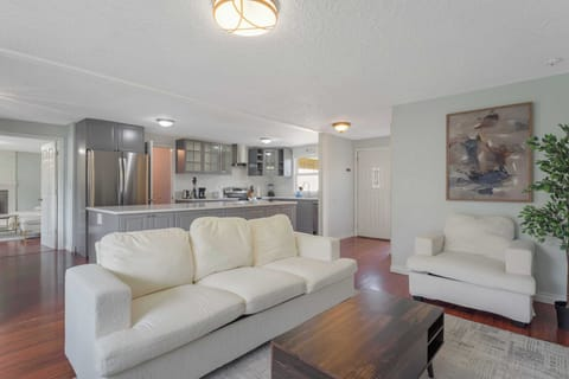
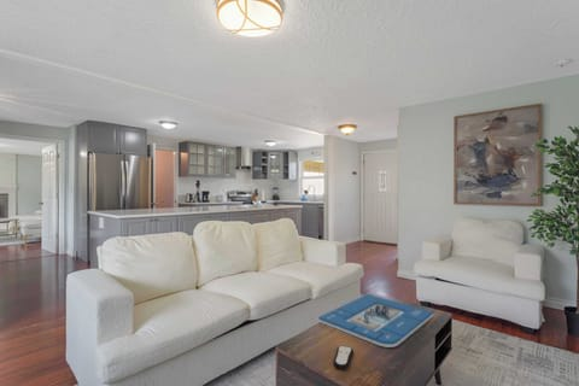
+ architectural model [317,293,434,349]
+ remote control [332,345,355,370]
